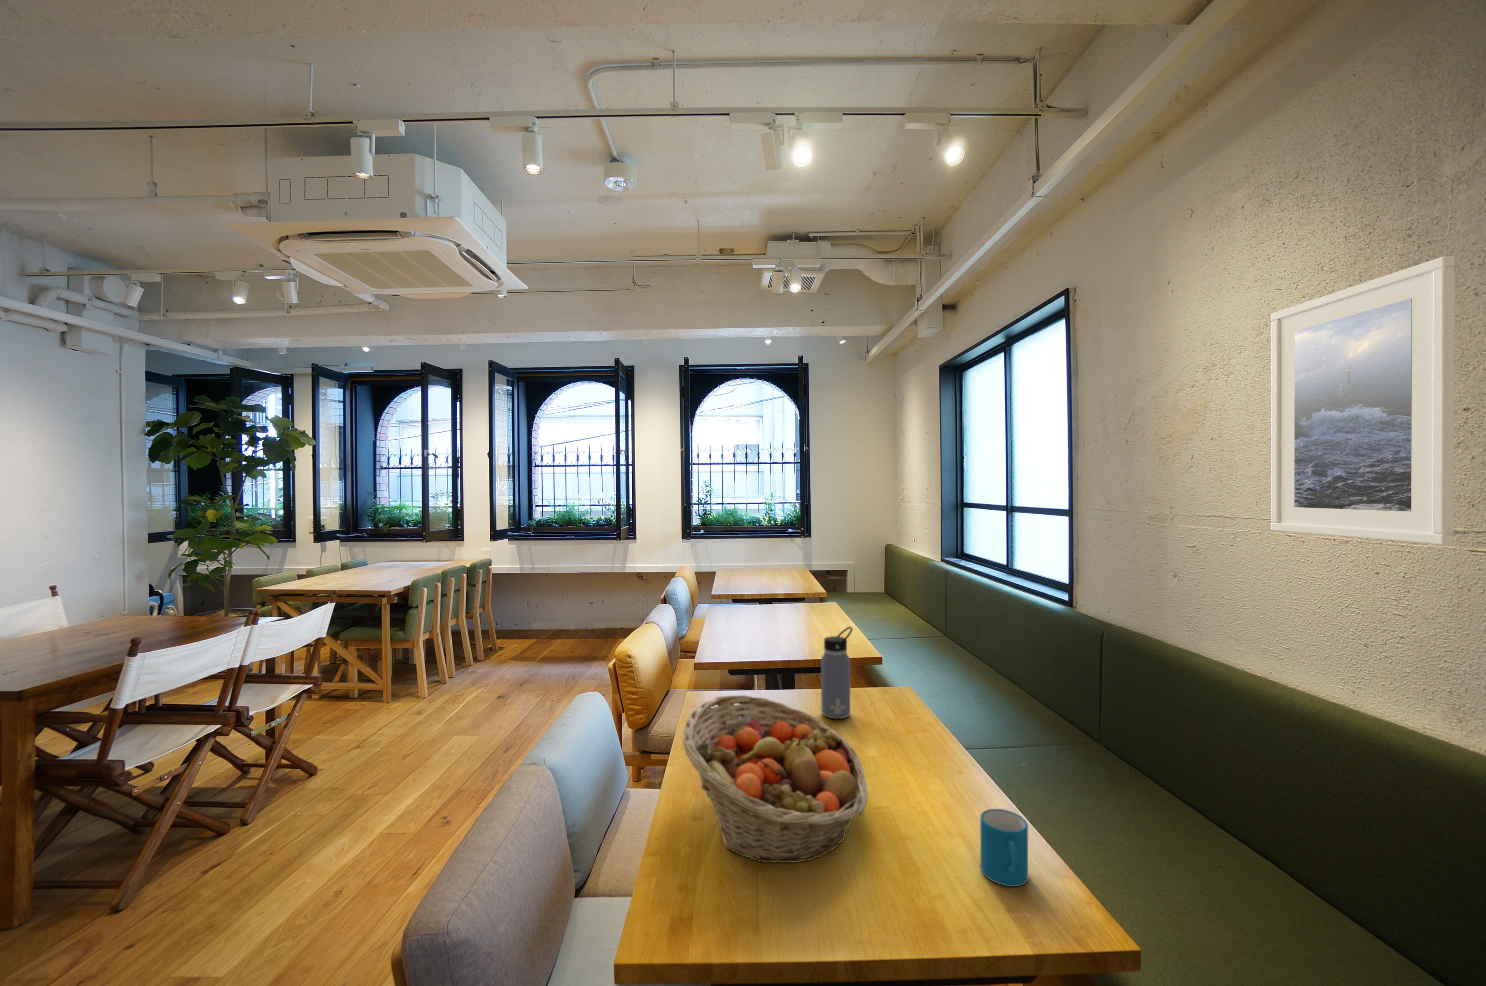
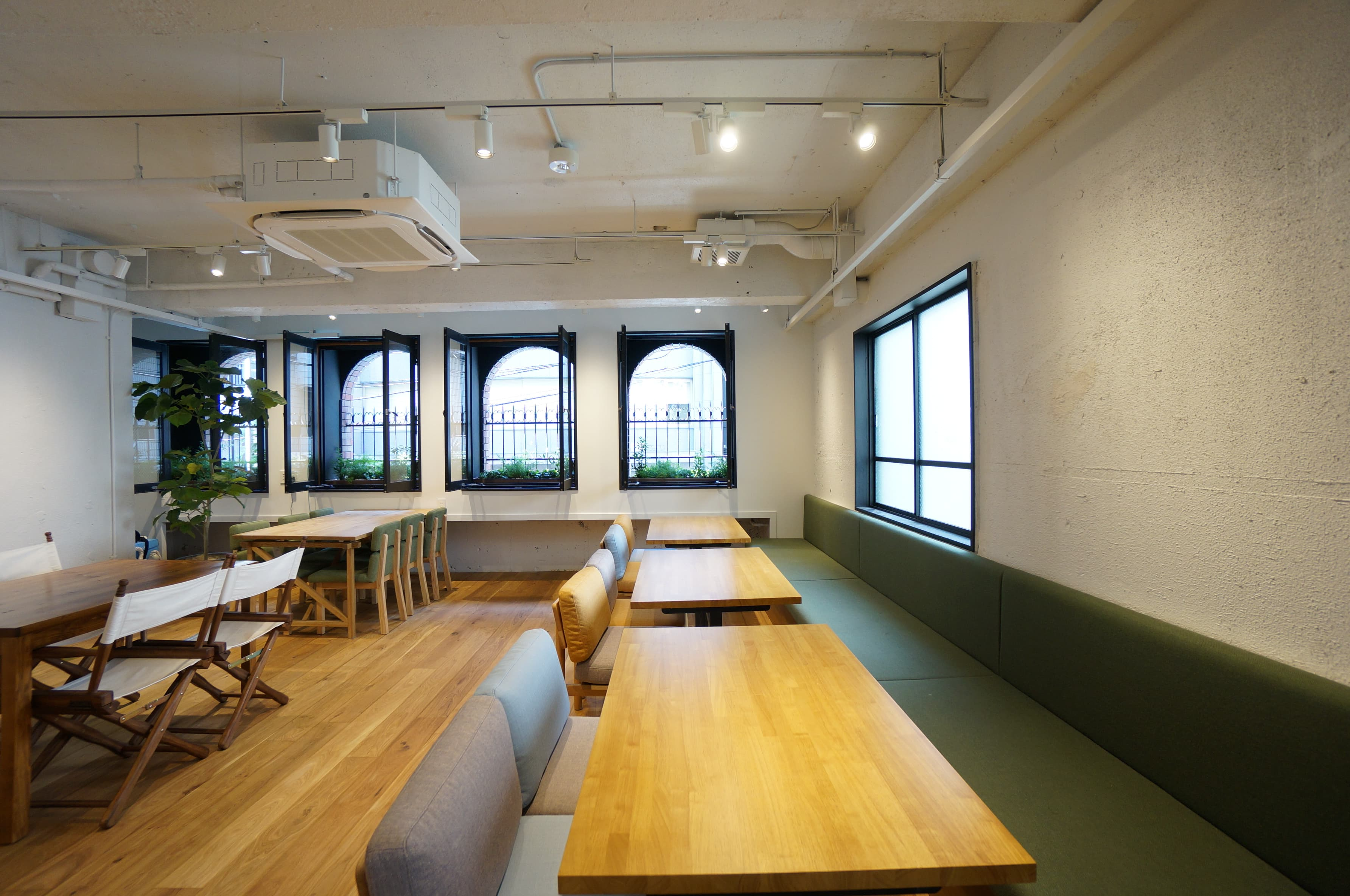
- water bottle [821,626,853,719]
- mug [980,808,1029,887]
- fruit basket [682,695,868,863]
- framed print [1270,255,1455,546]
